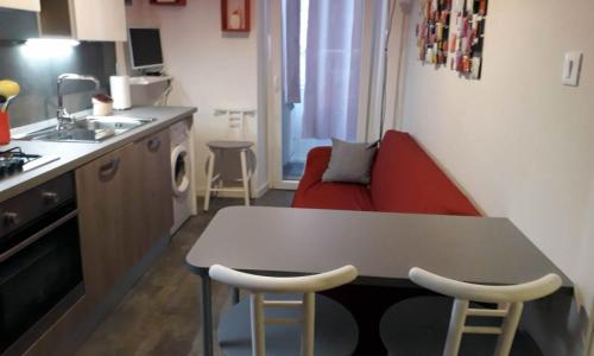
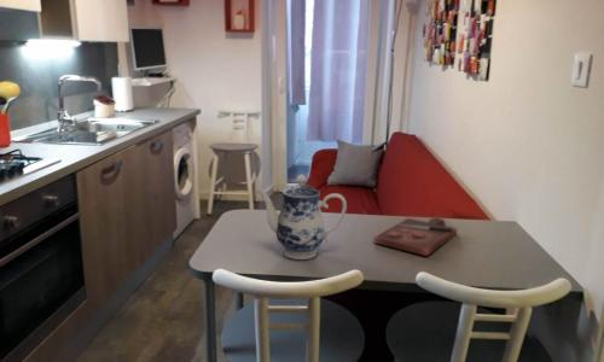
+ cutting board [372,216,458,257]
+ teapot [255,174,348,261]
